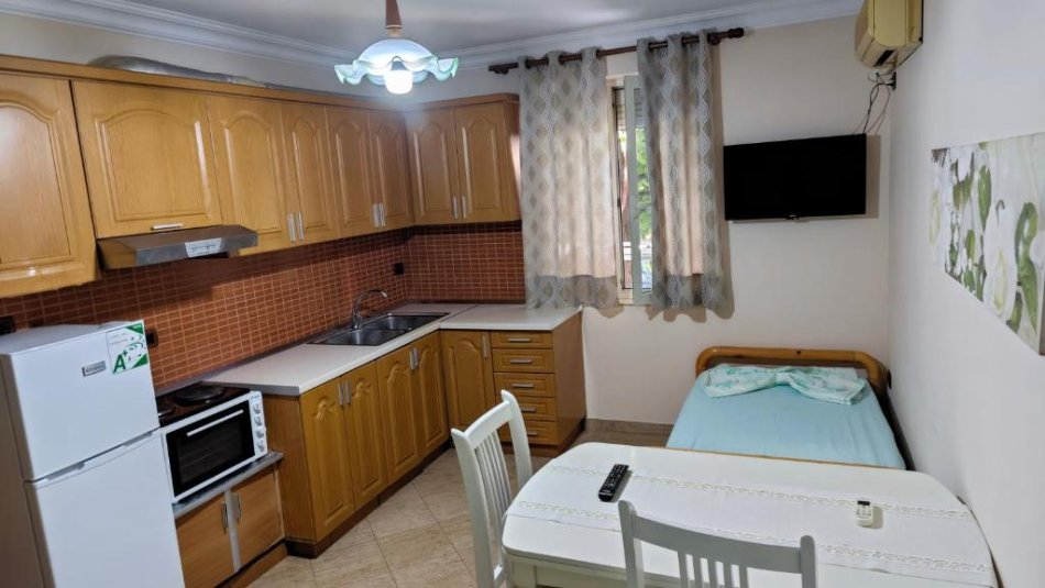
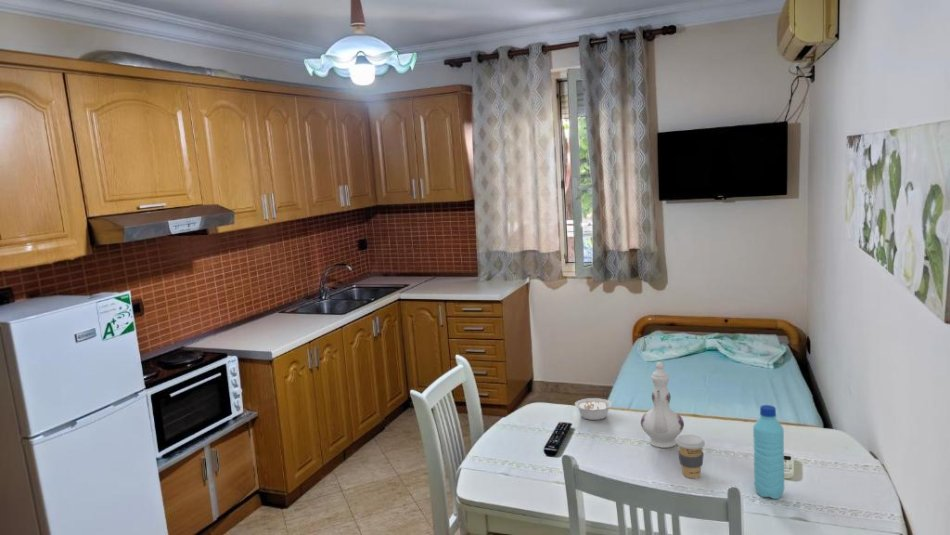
+ legume [574,397,615,421]
+ chinaware [640,361,685,449]
+ water bottle [752,404,785,500]
+ coffee cup [675,434,706,479]
